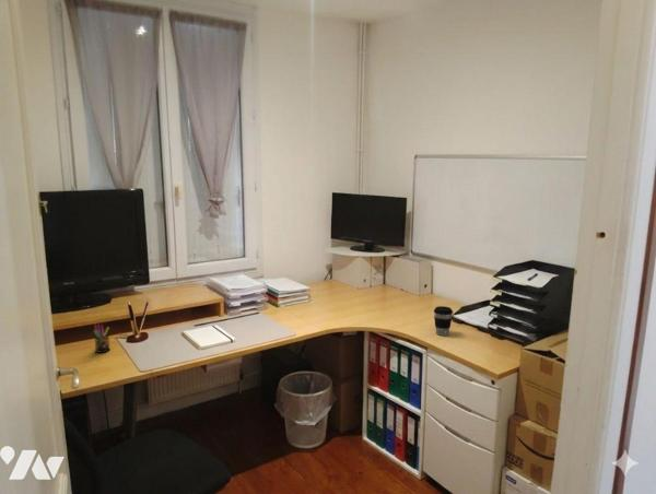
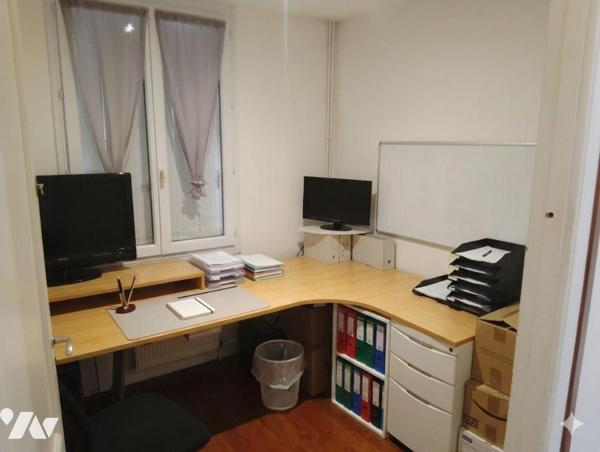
- coffee cup [433,305,454,337]
- pen holder [92,322,112,354]
